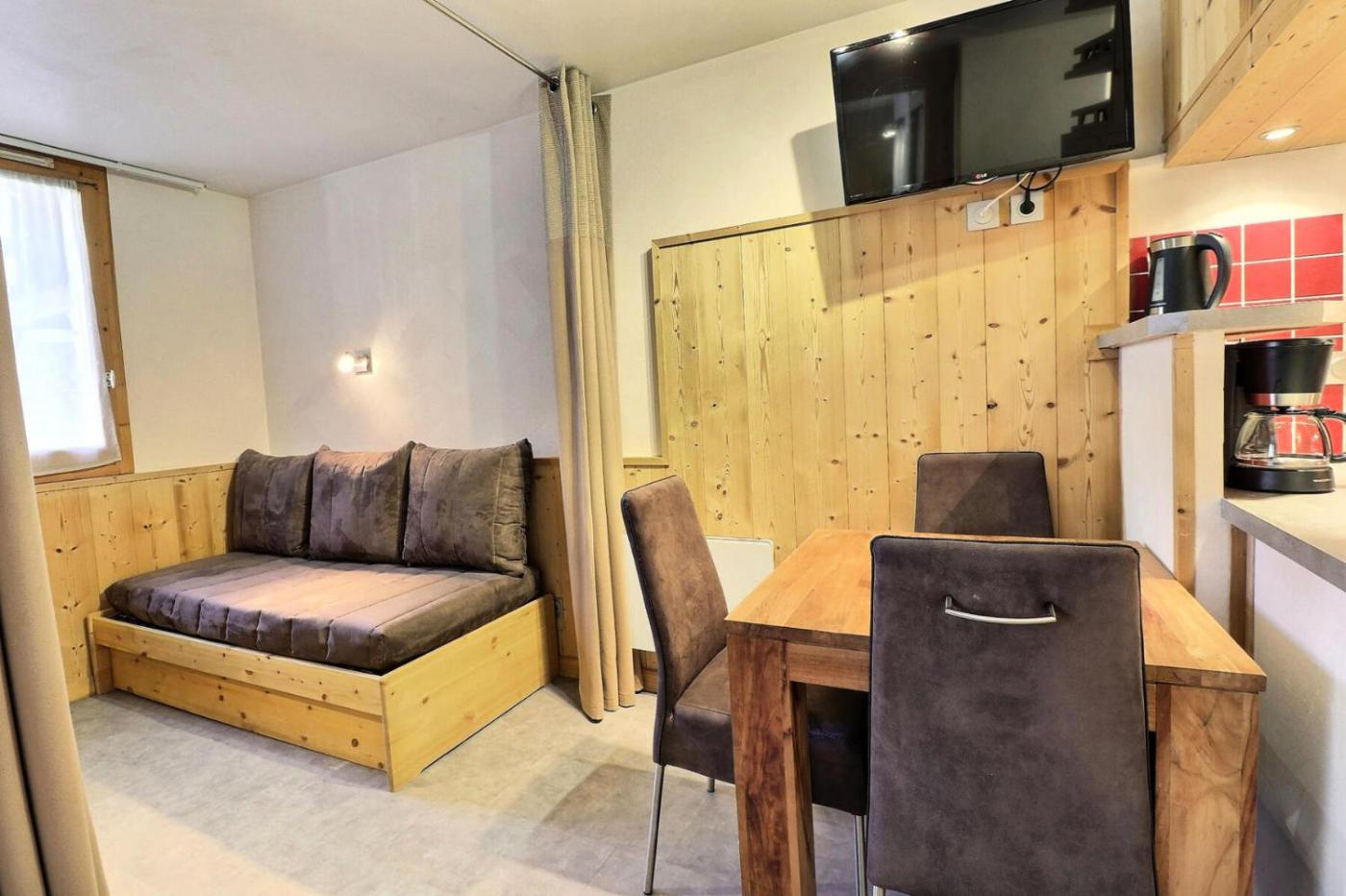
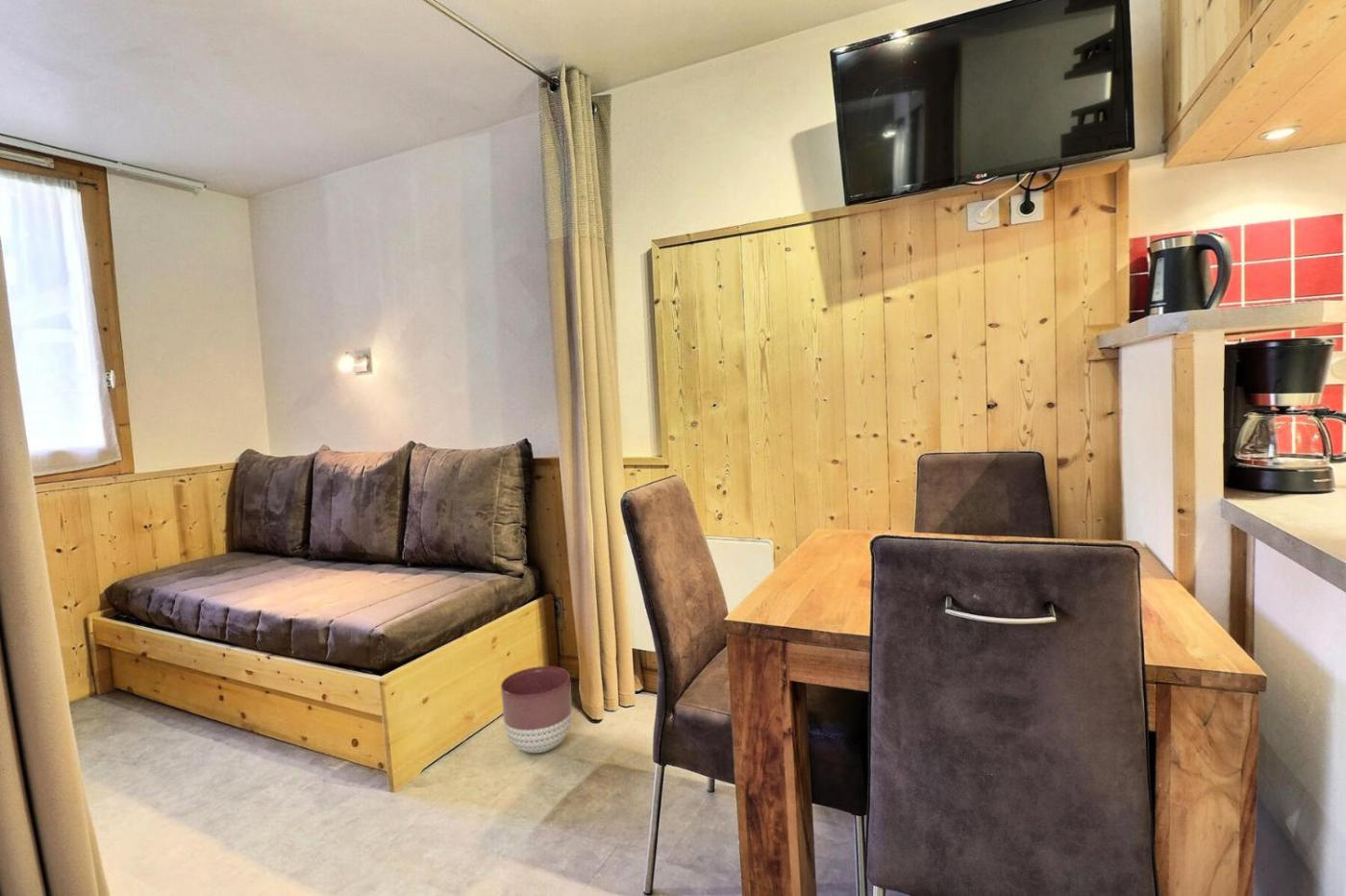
+ planter [500,665,573,754]
